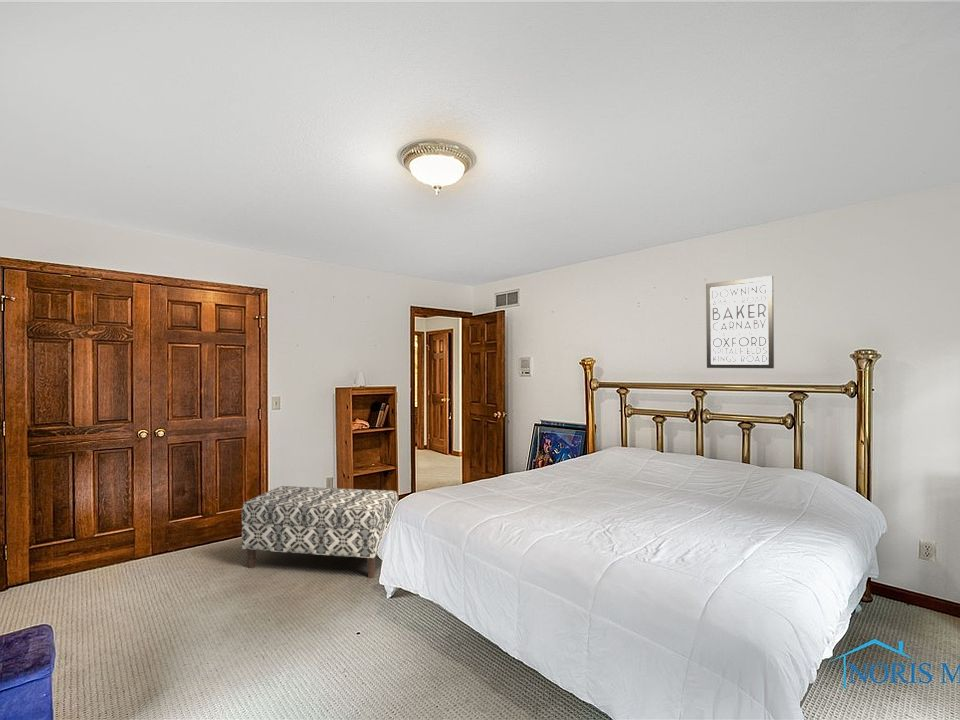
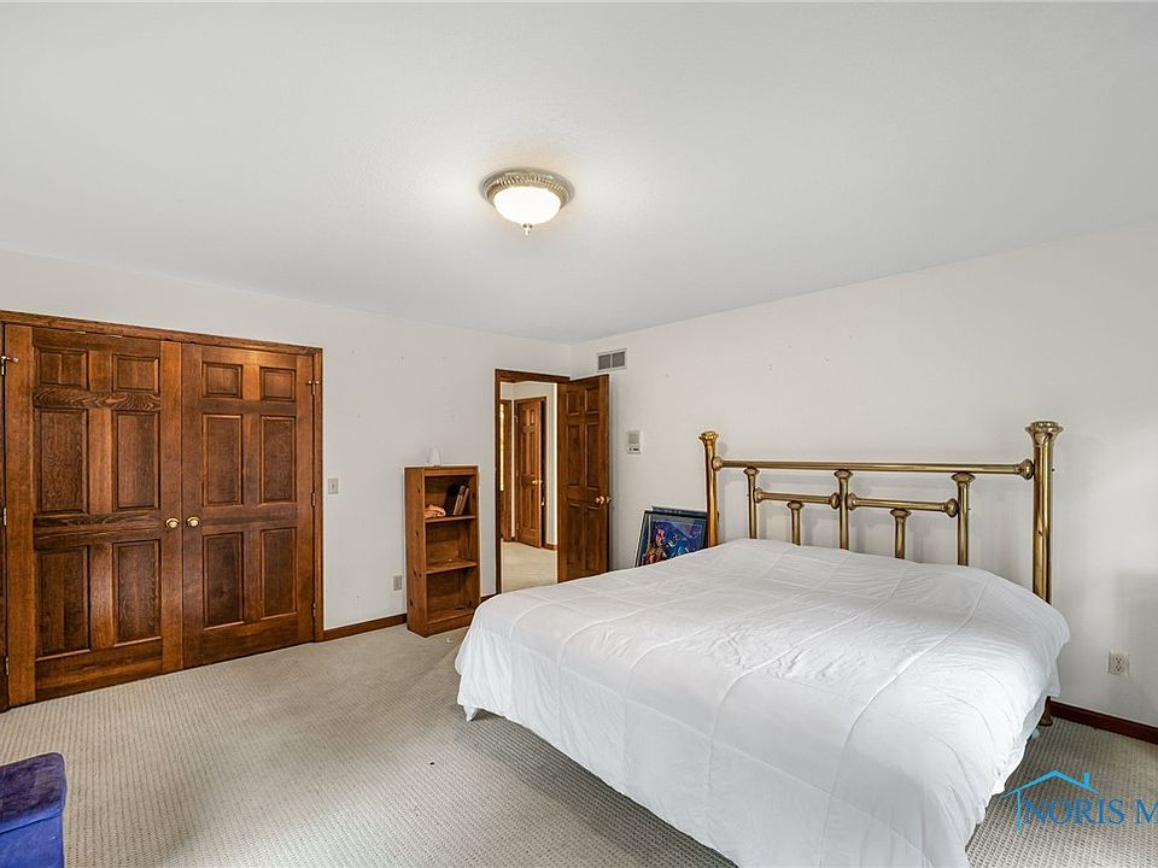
- wall art [705,275,775,369]
- bench [241,485,399,579]
